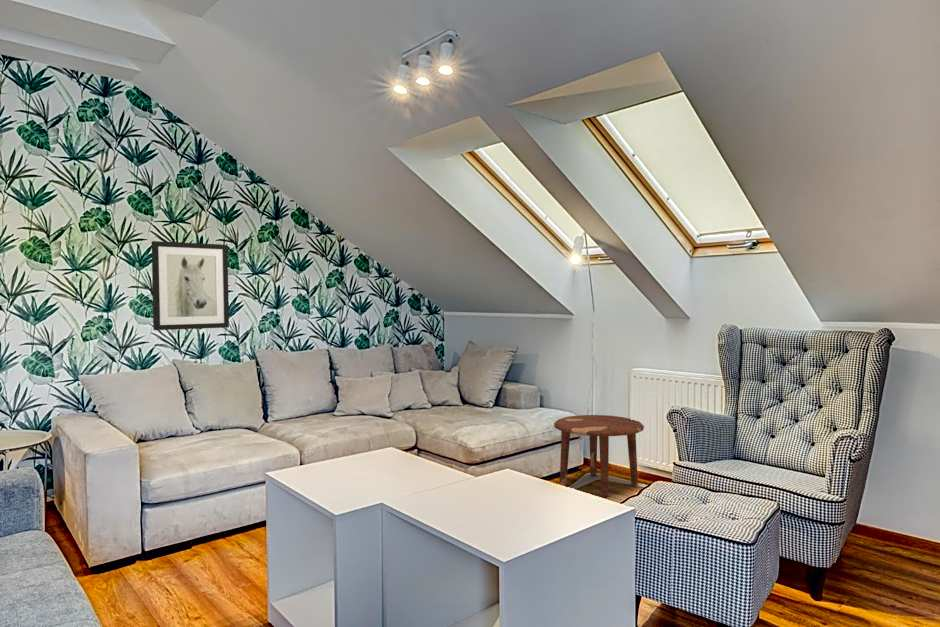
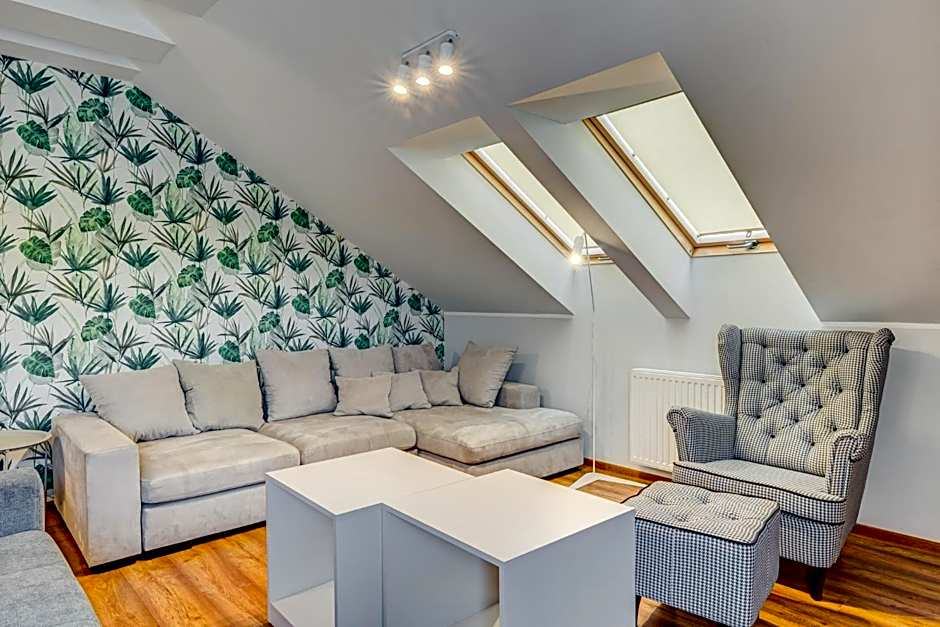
- side table [553,414,645,498]
- wall art [151,240,230,331]
